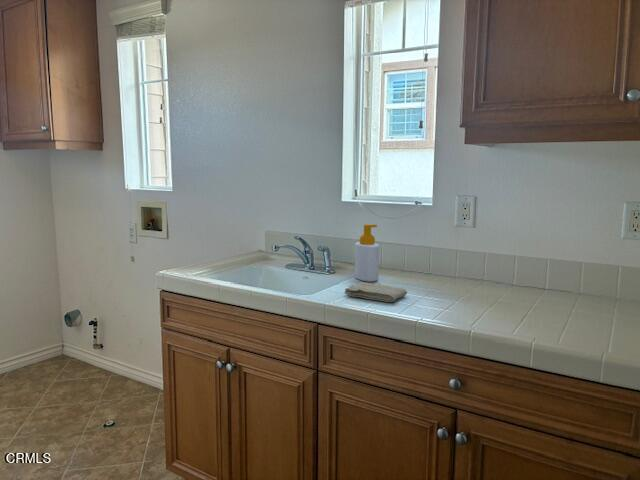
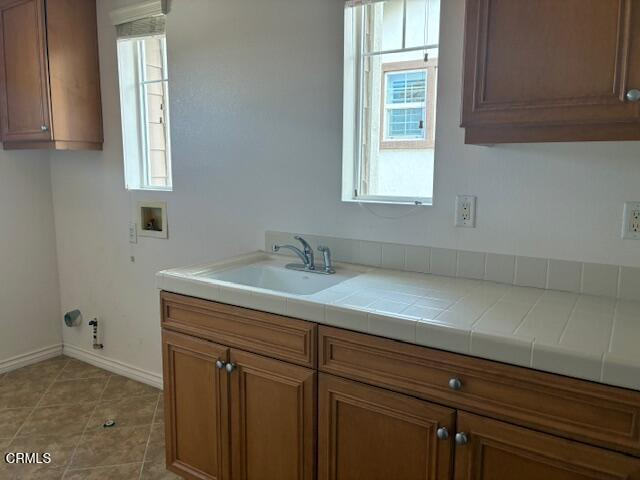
- soap bottle [354,224,380,283]
- washcloth [344,281,408,303]
